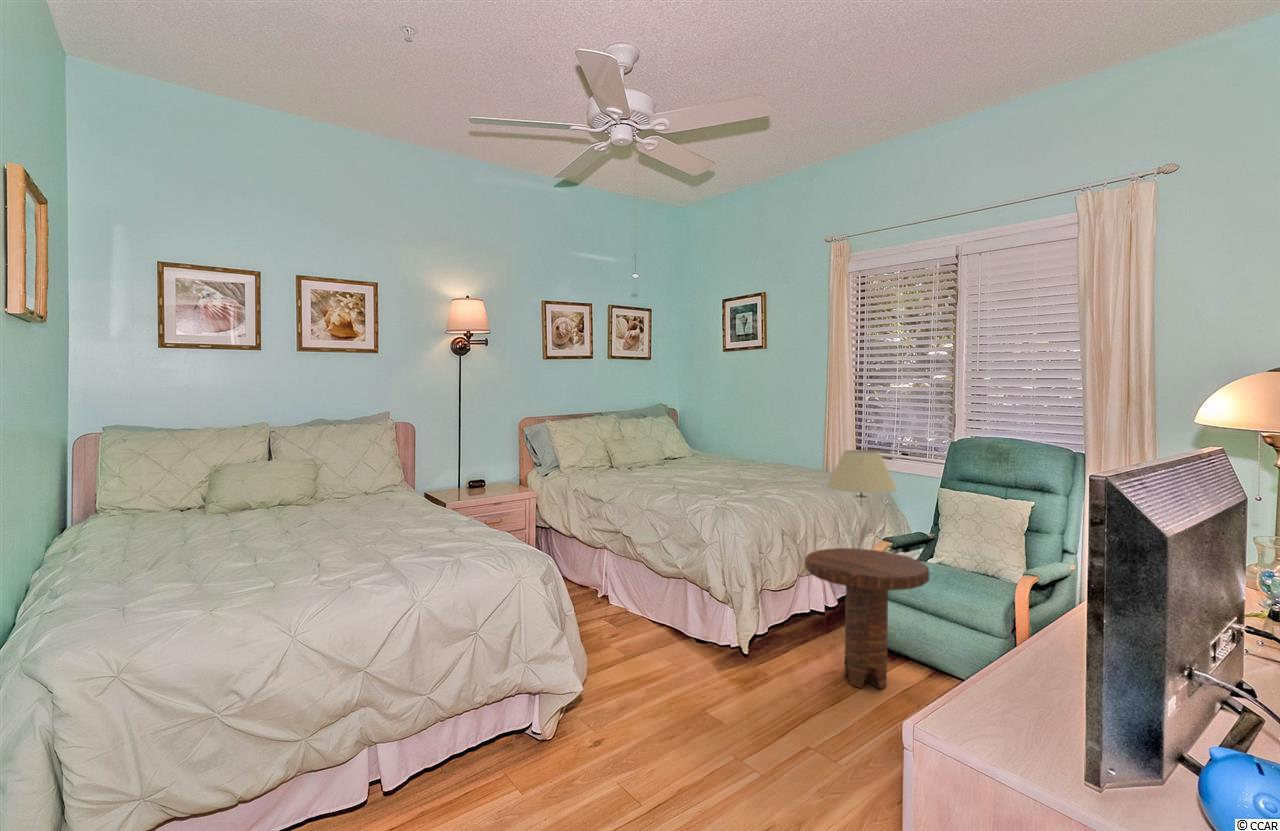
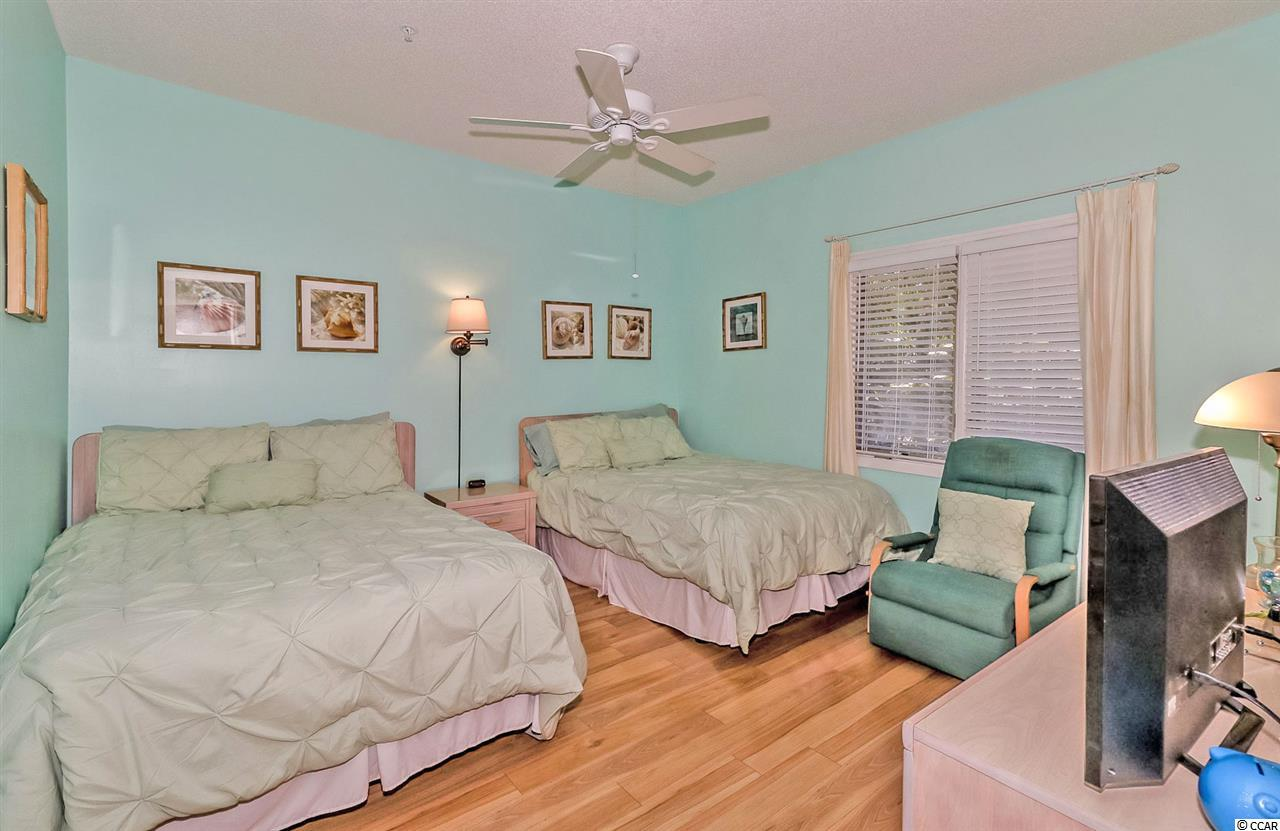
- table lamp [825,449,899,557]
- side table [804,547,930,691]
